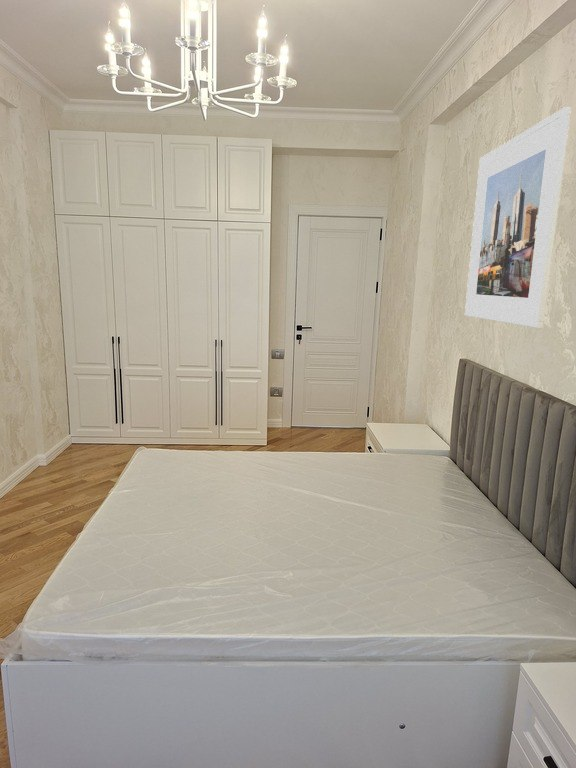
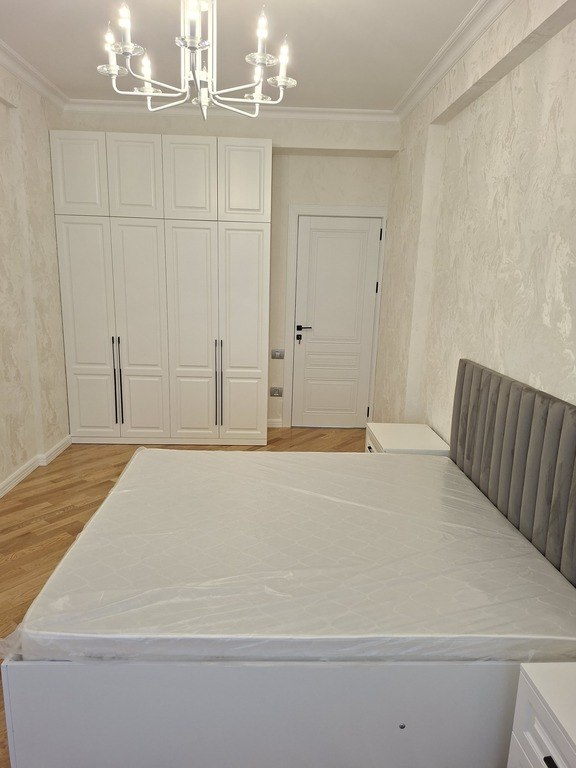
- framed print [464,106,572,330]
